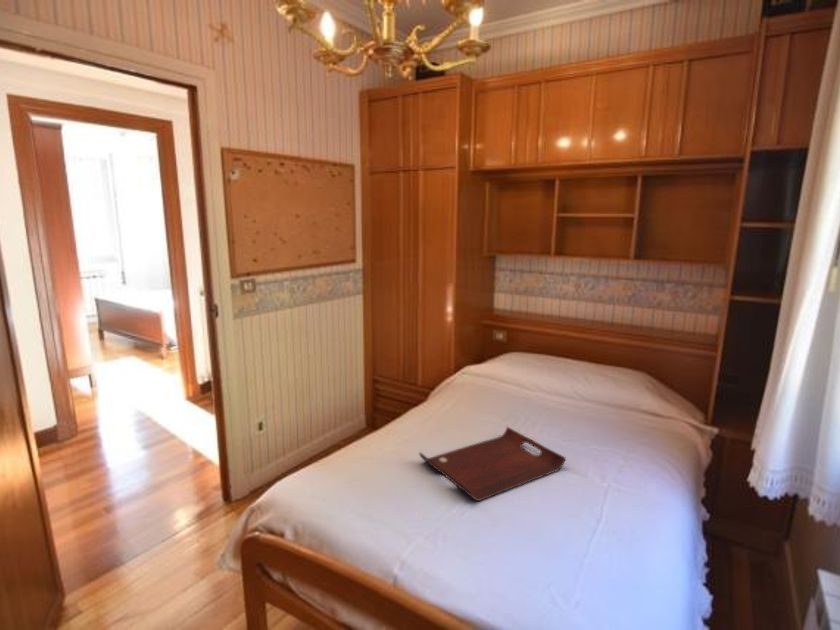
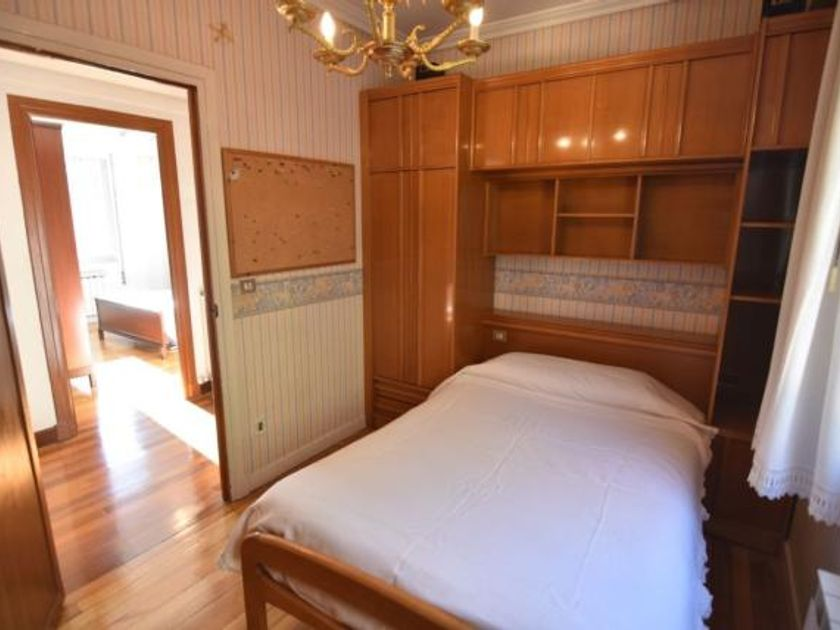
- serving tray [418,426,567,502]
